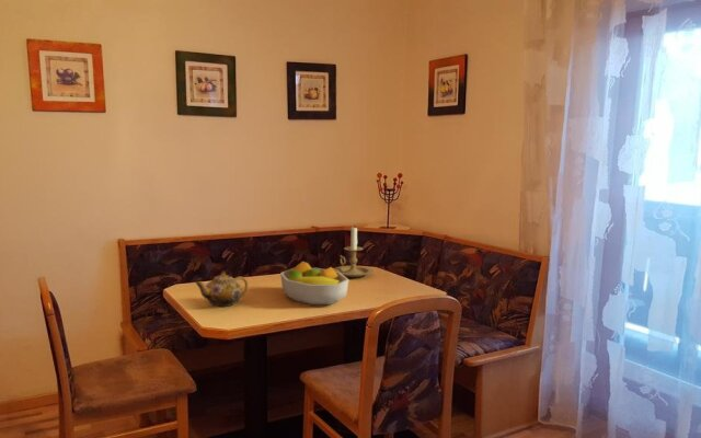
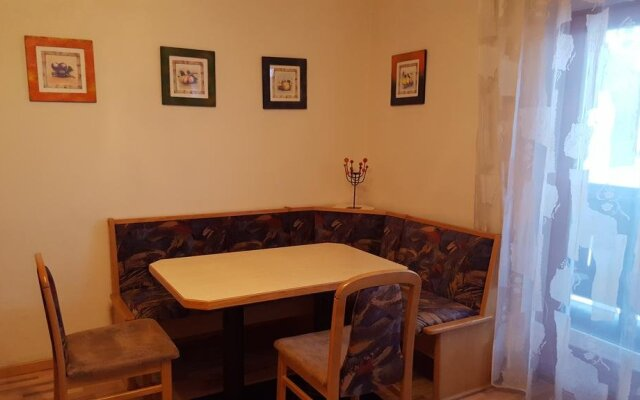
- fruit bowl [279,261,349,306]
- teapot [195,269,249,308]
- candle holder [333,224,375,278]
